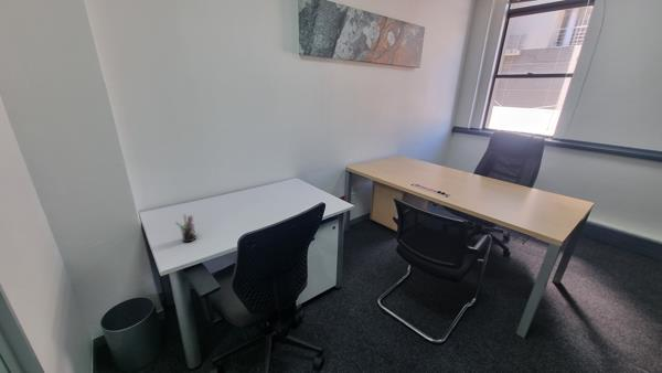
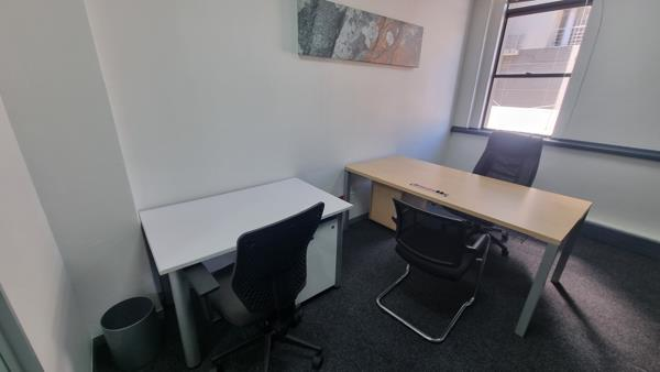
- pen holder [174,213,197,243]
